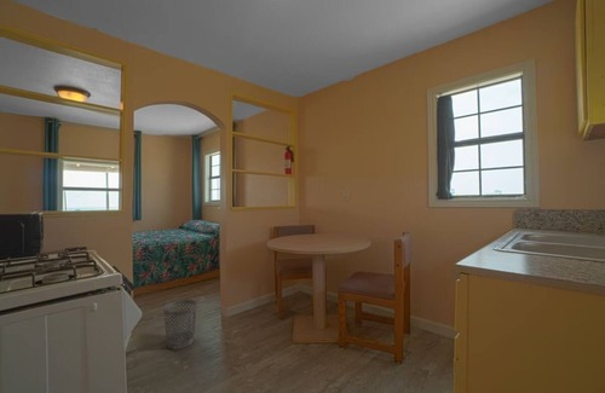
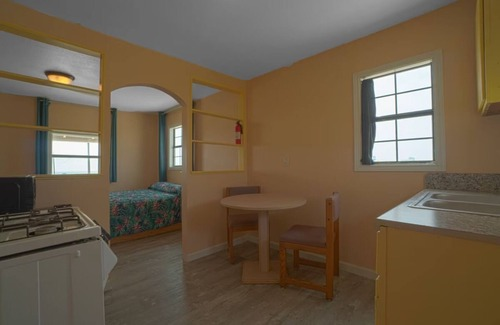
- wastebasket [162,299,198,351]
